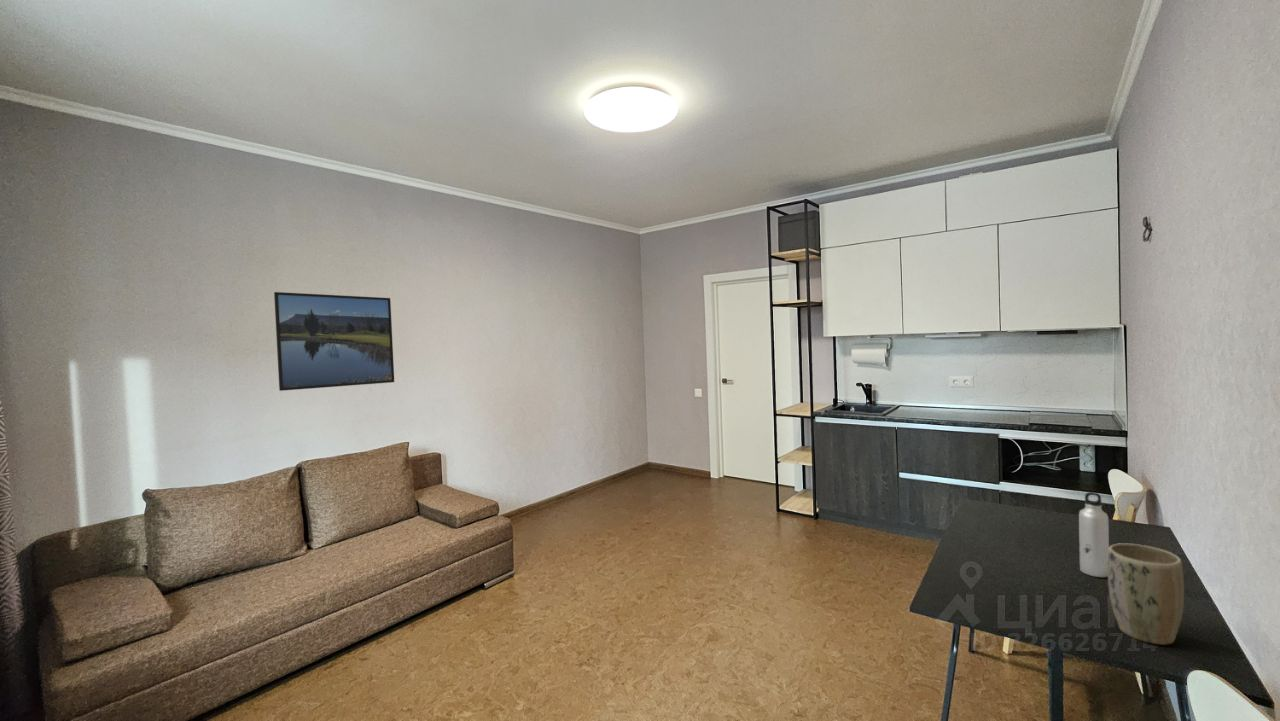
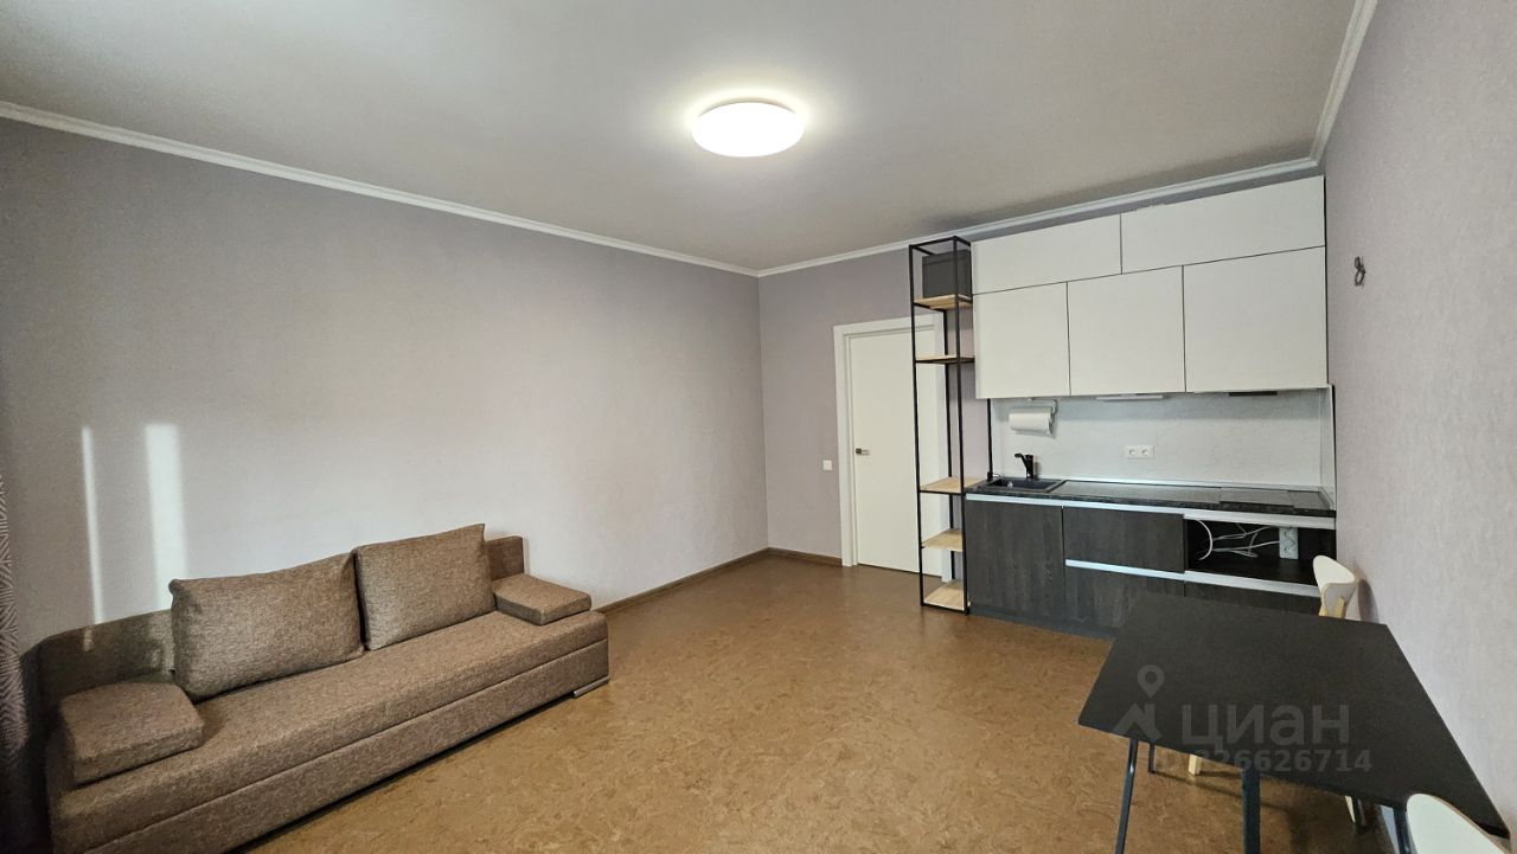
- plant pot [1107,542,1185,646]
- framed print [273,291,395,392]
- water bottle [1078,491,1110,578]
